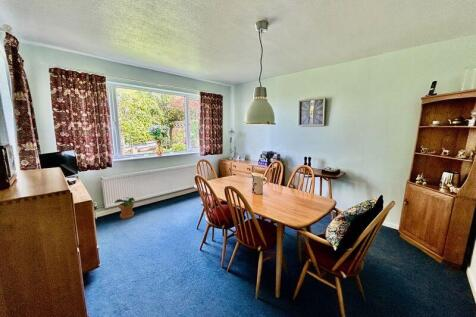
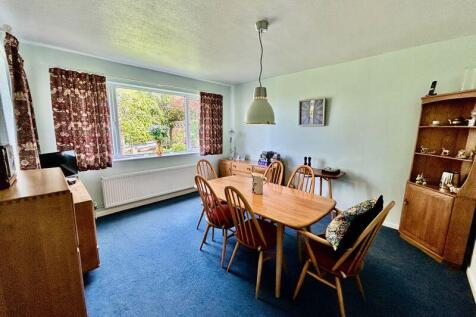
- potted plant [114,196,136,220]
